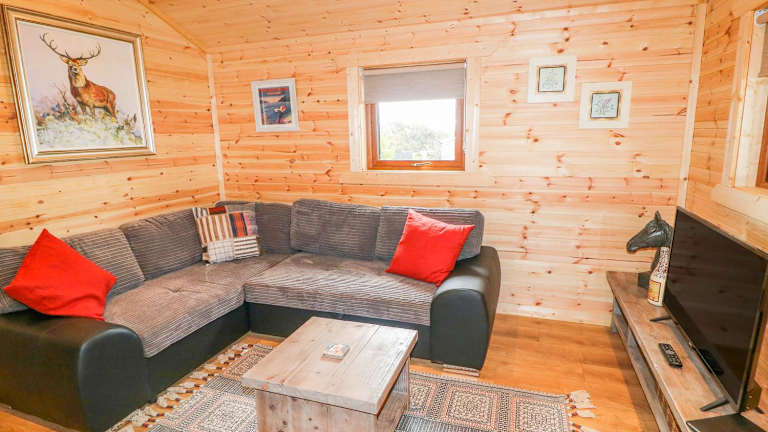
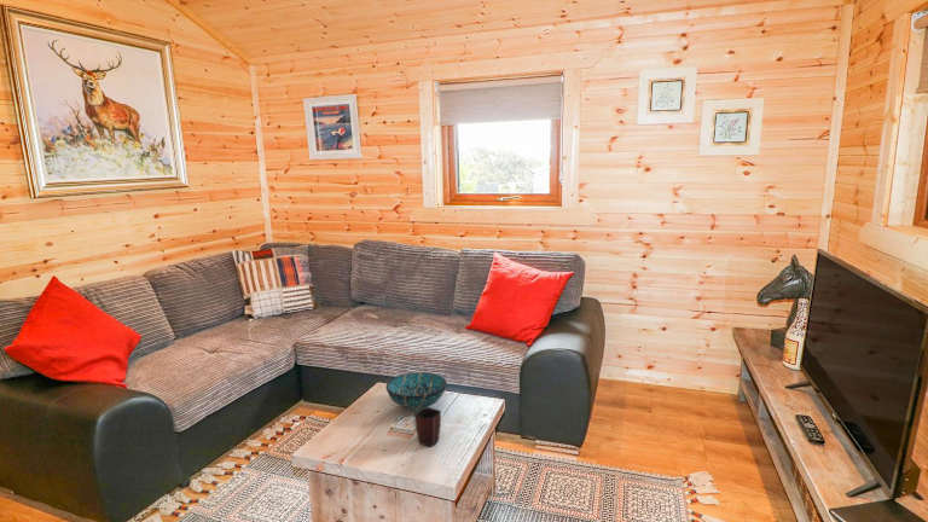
+ mug [413,406,442,448]
+ decorative bowl [384,371,448,412]
